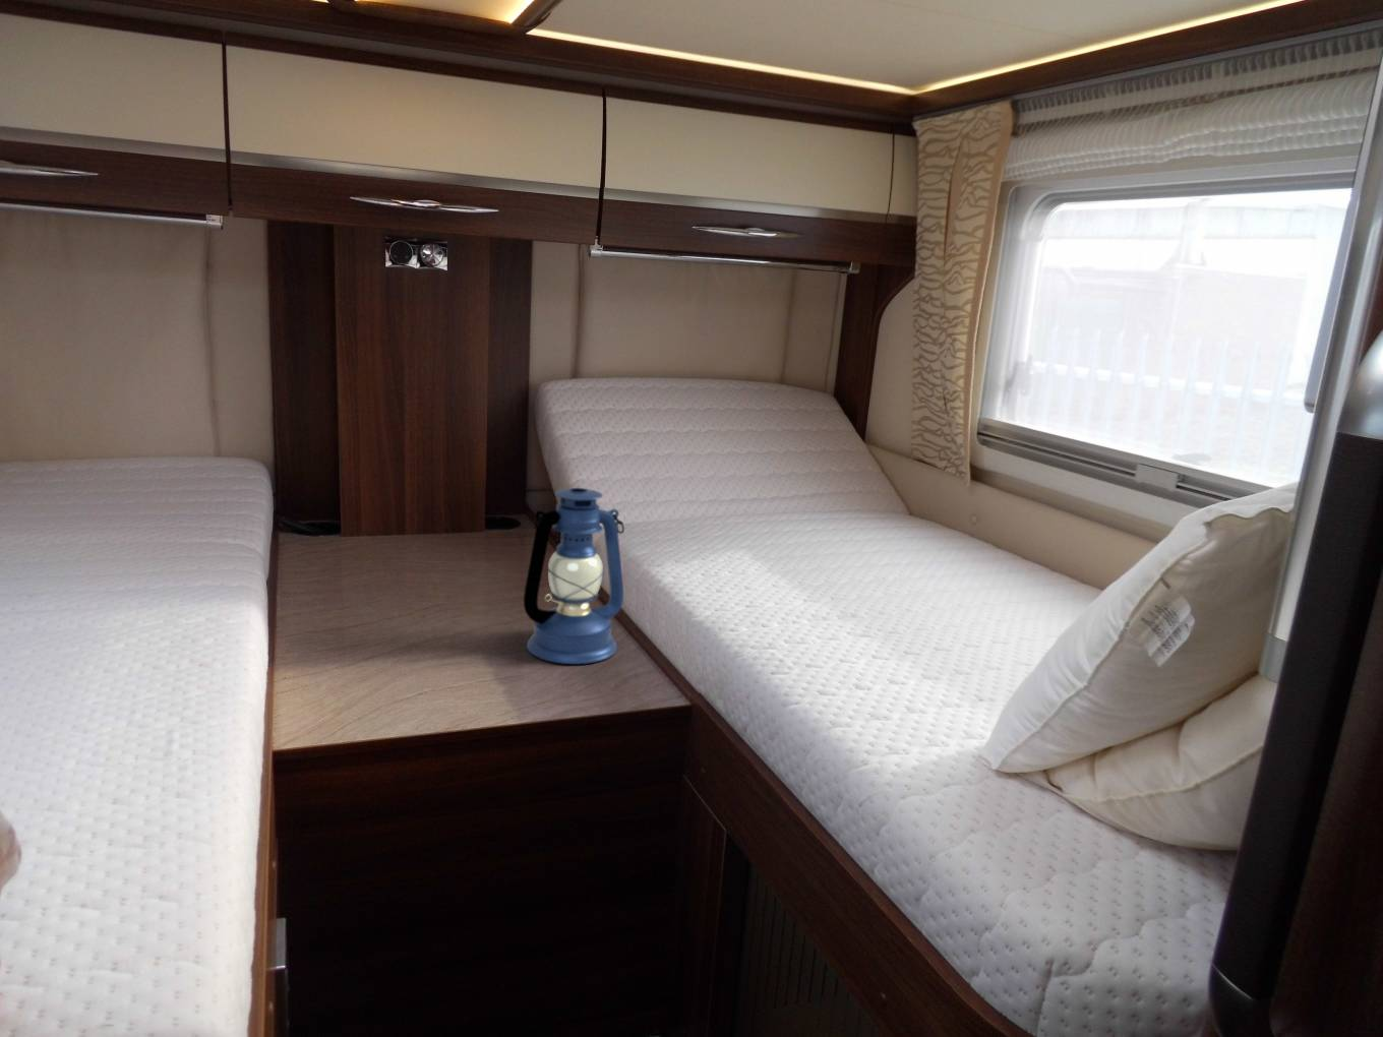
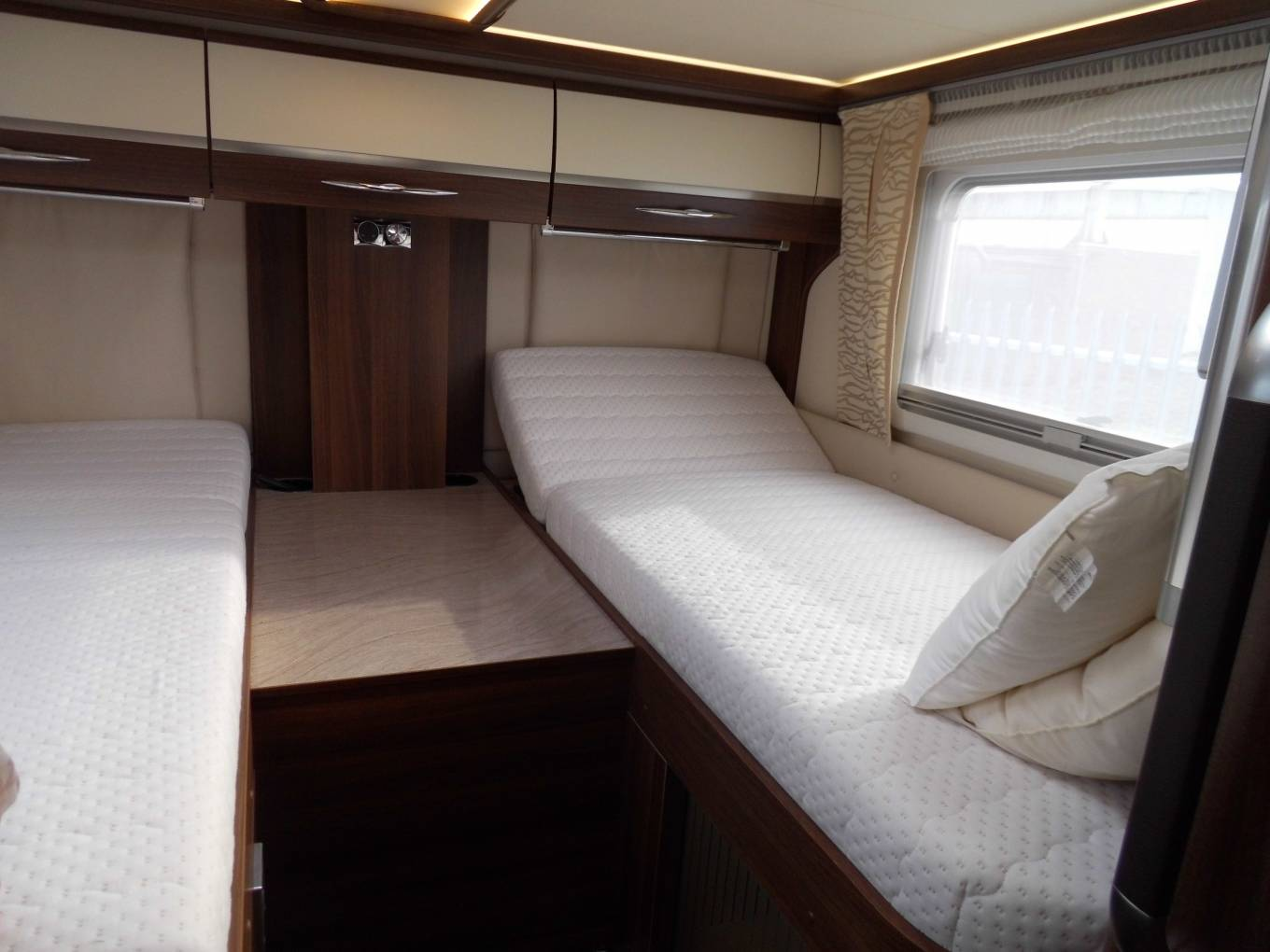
- lantern [523,487,625,664]
